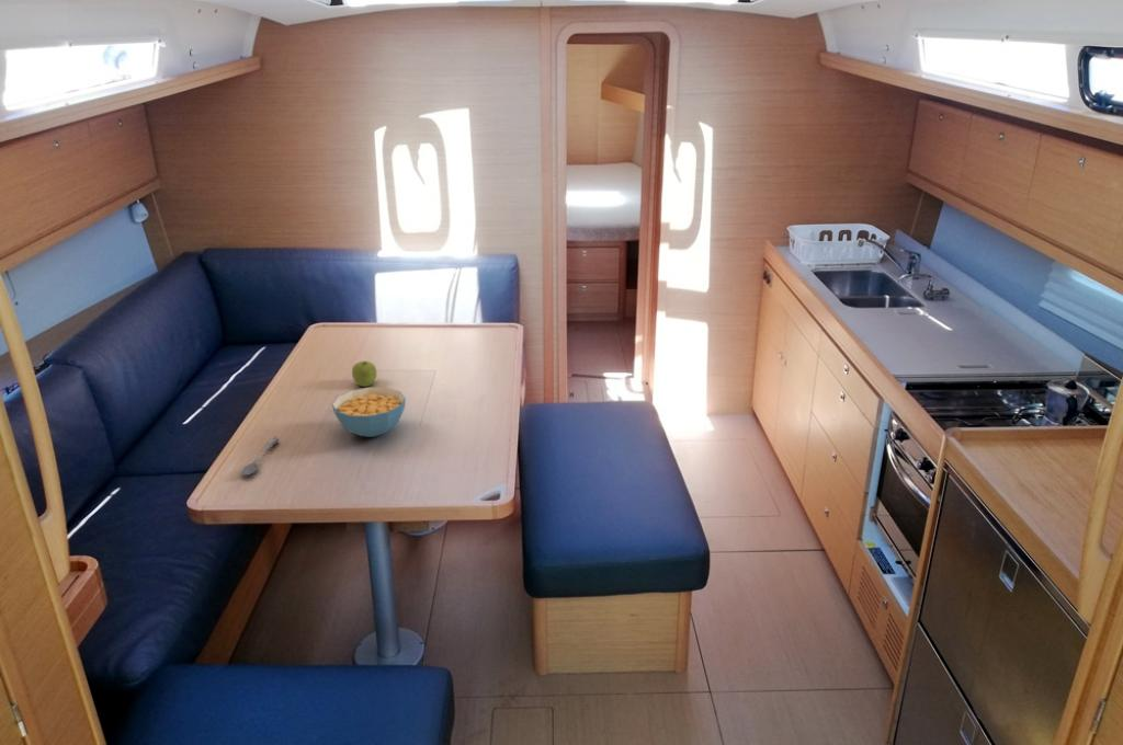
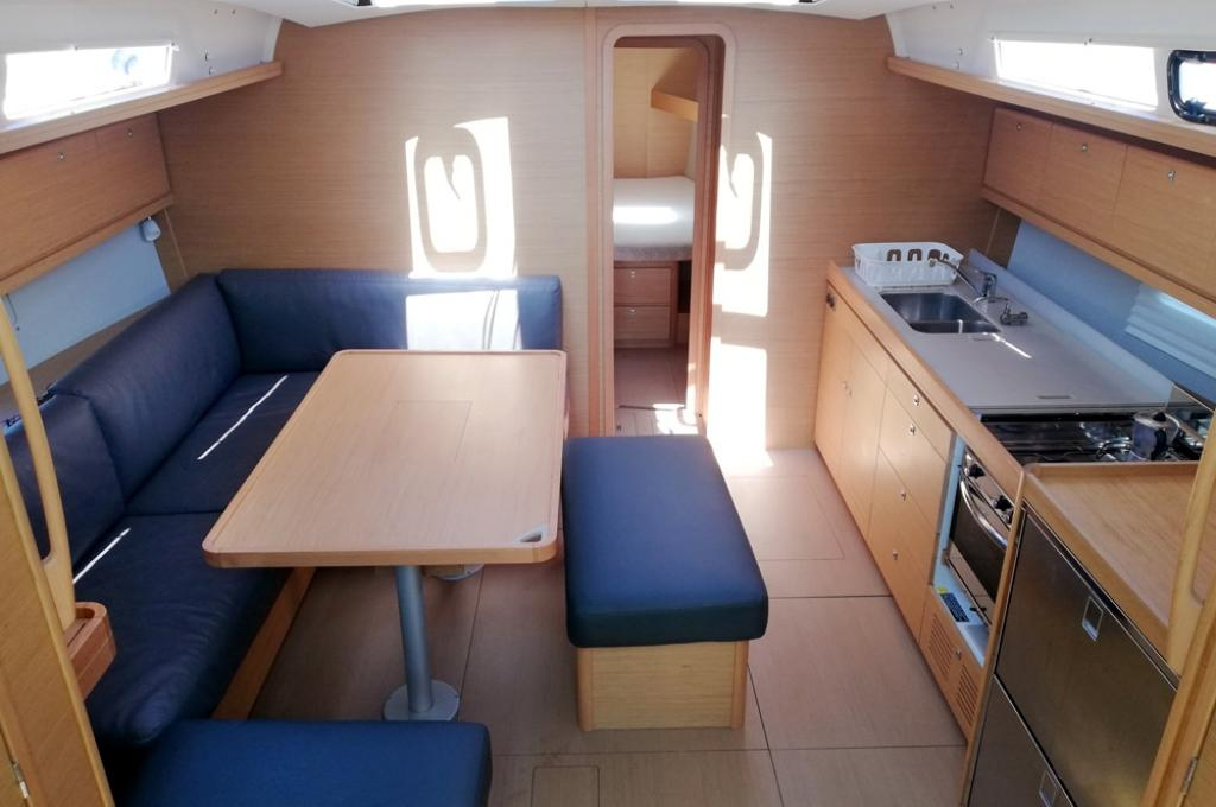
- fruit [351,360,377,388]
- cereal bowl [331,387,407,438]
- soupspoon [240,436,280,477]
